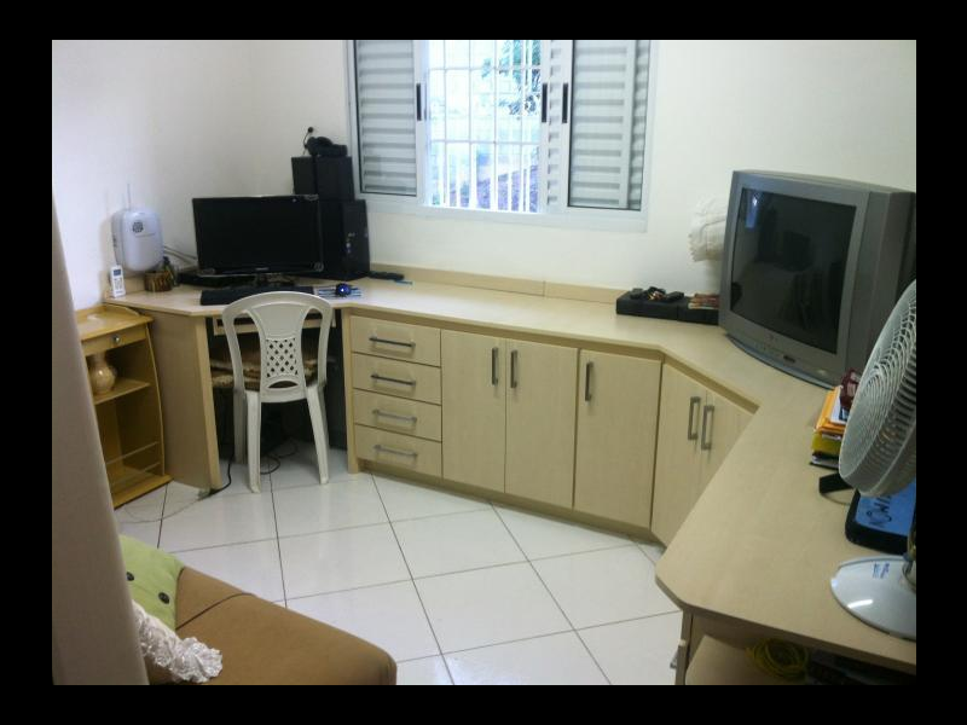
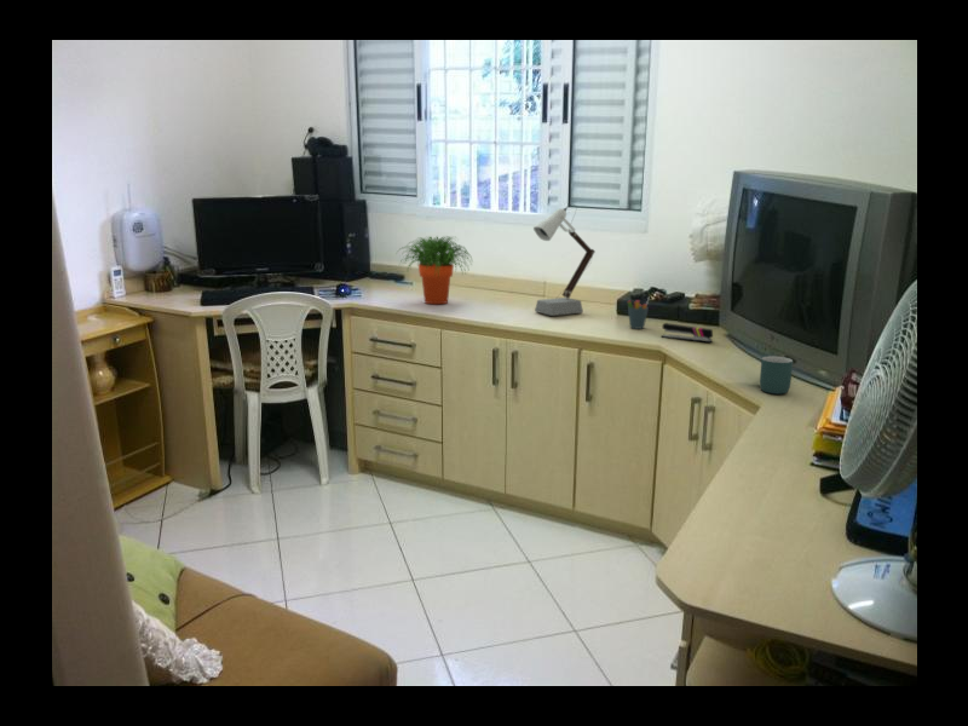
+ desk lamp [532,204,597,317]
+ potted plant [396,235,474,305]
+ stapler [661,322,714,344]
+ pen holder [627,295,651,330]
+ mug [759,356,794,394]
